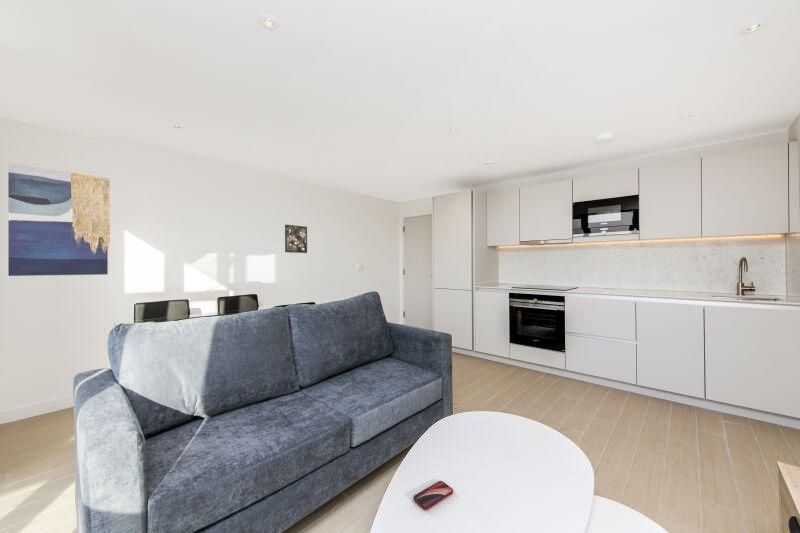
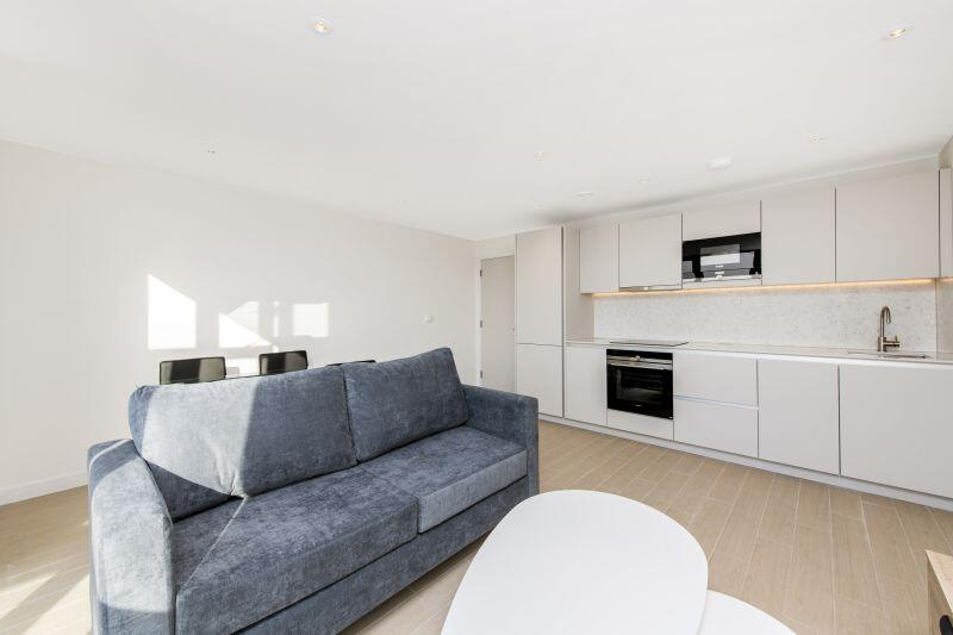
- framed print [284,224,308,254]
- smartphone [412,480,454,511]
- wall art [7,162,111,277]
